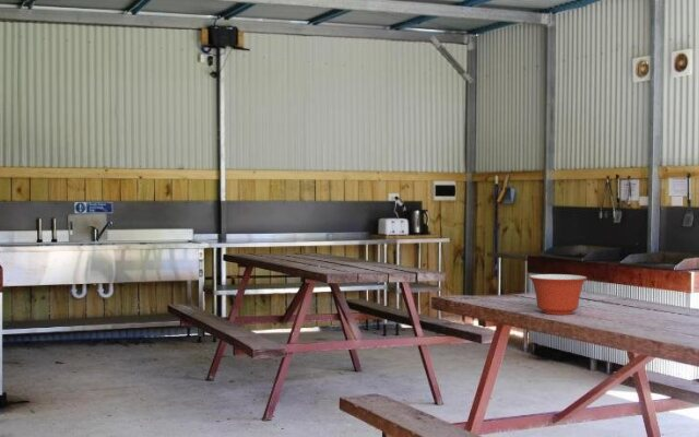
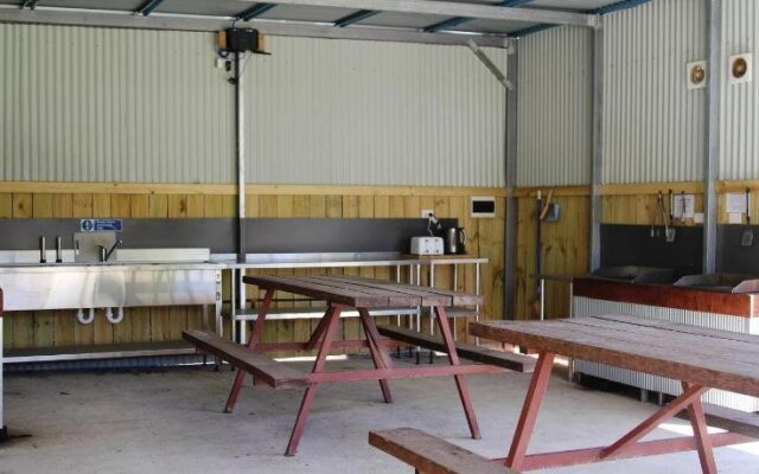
- mixing bowl [528,273,588,316]
